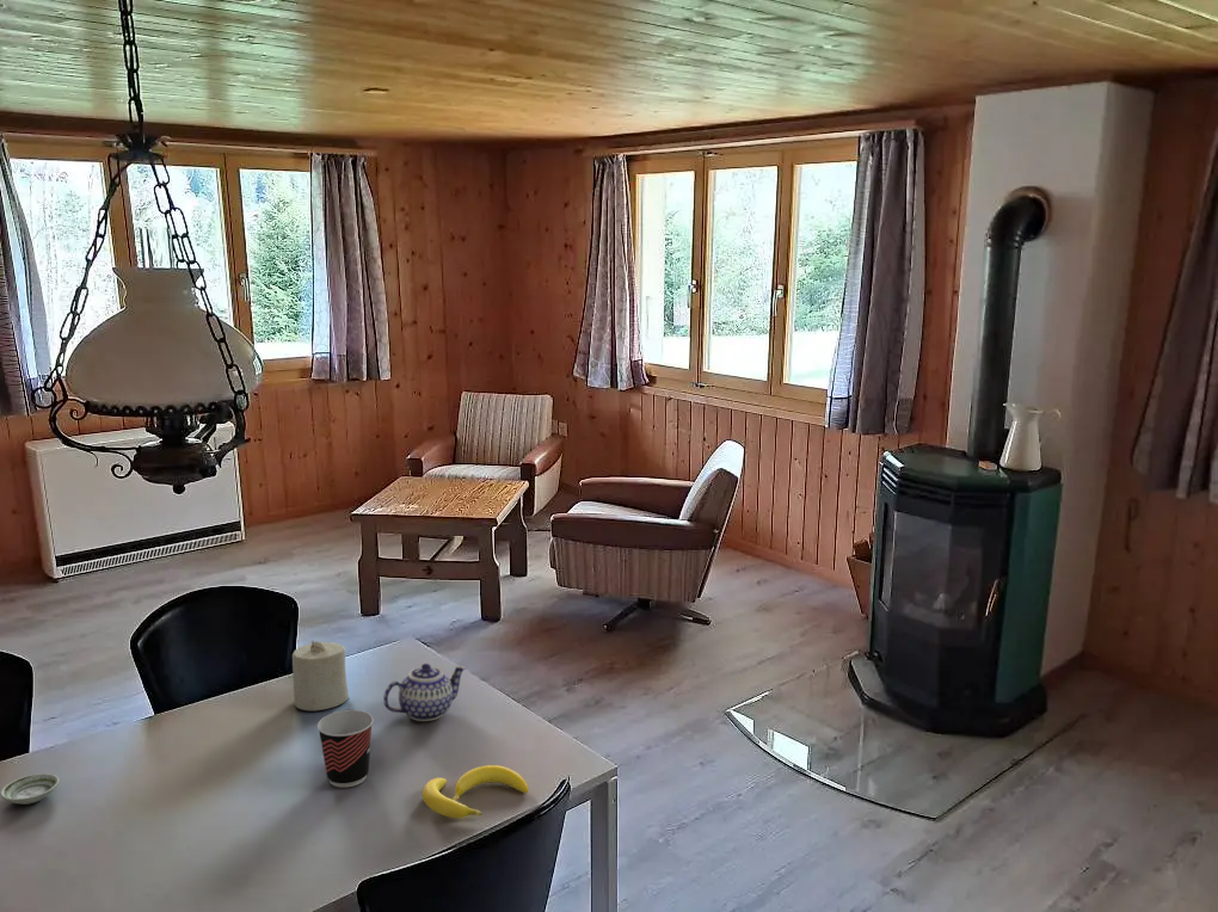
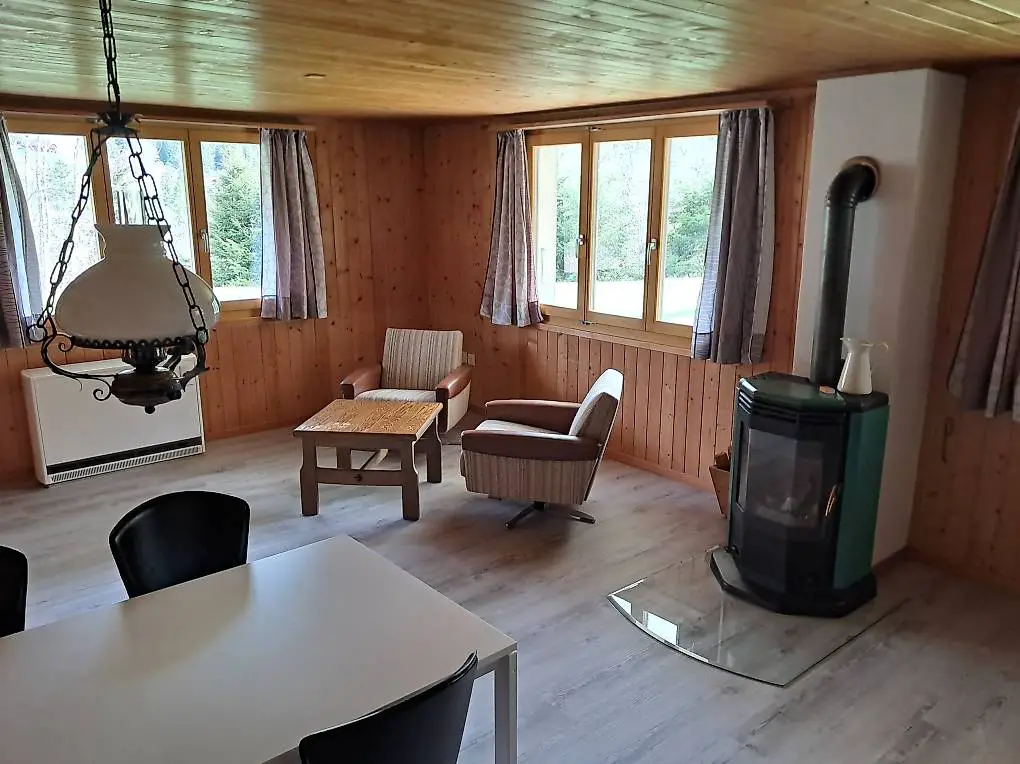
- saucer [0,772,61,806]
- cup [316,709,375,789]
- banana [422,764,529,819]
- candle [291,640,350,711]
- teapot [382,663,467,722]
